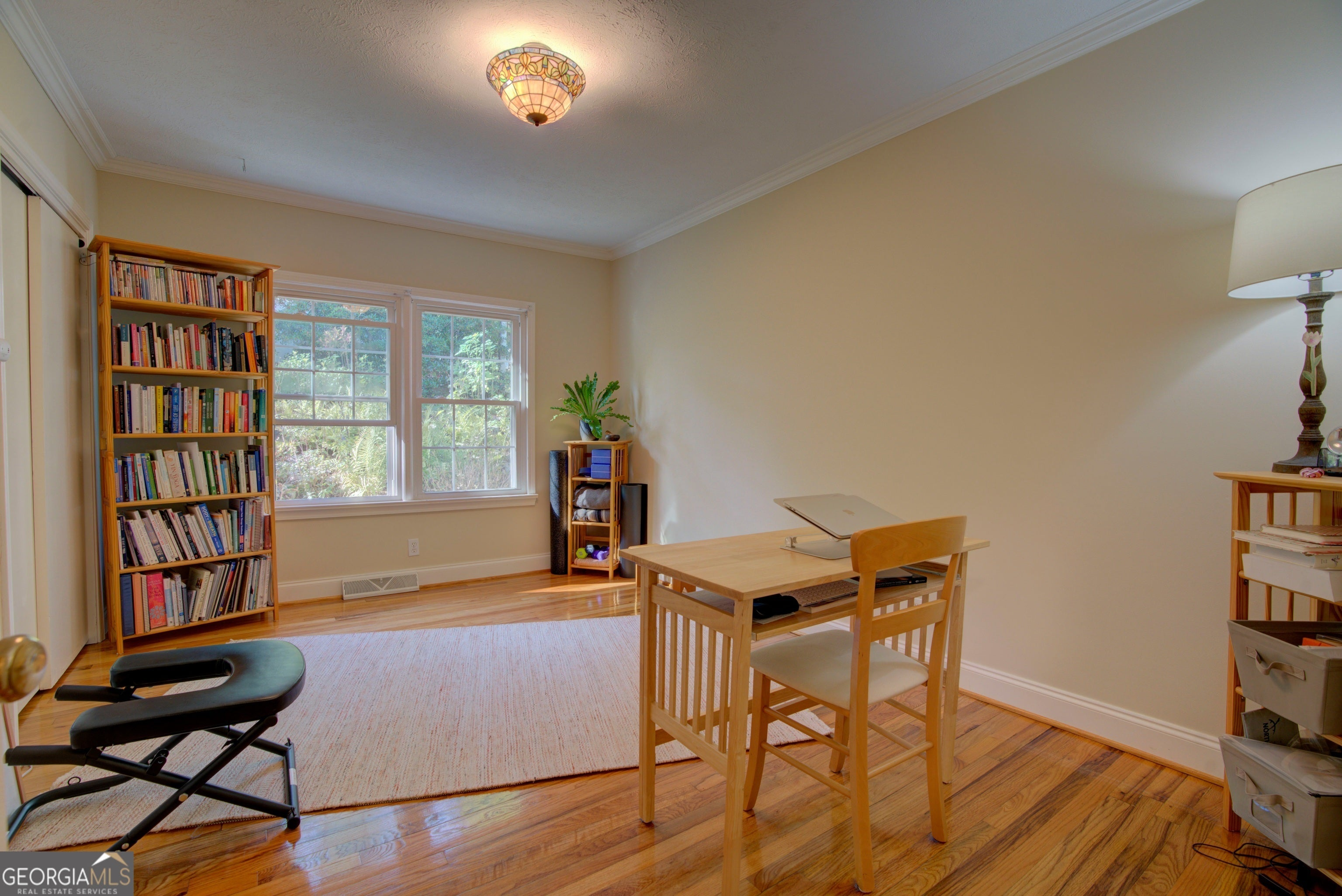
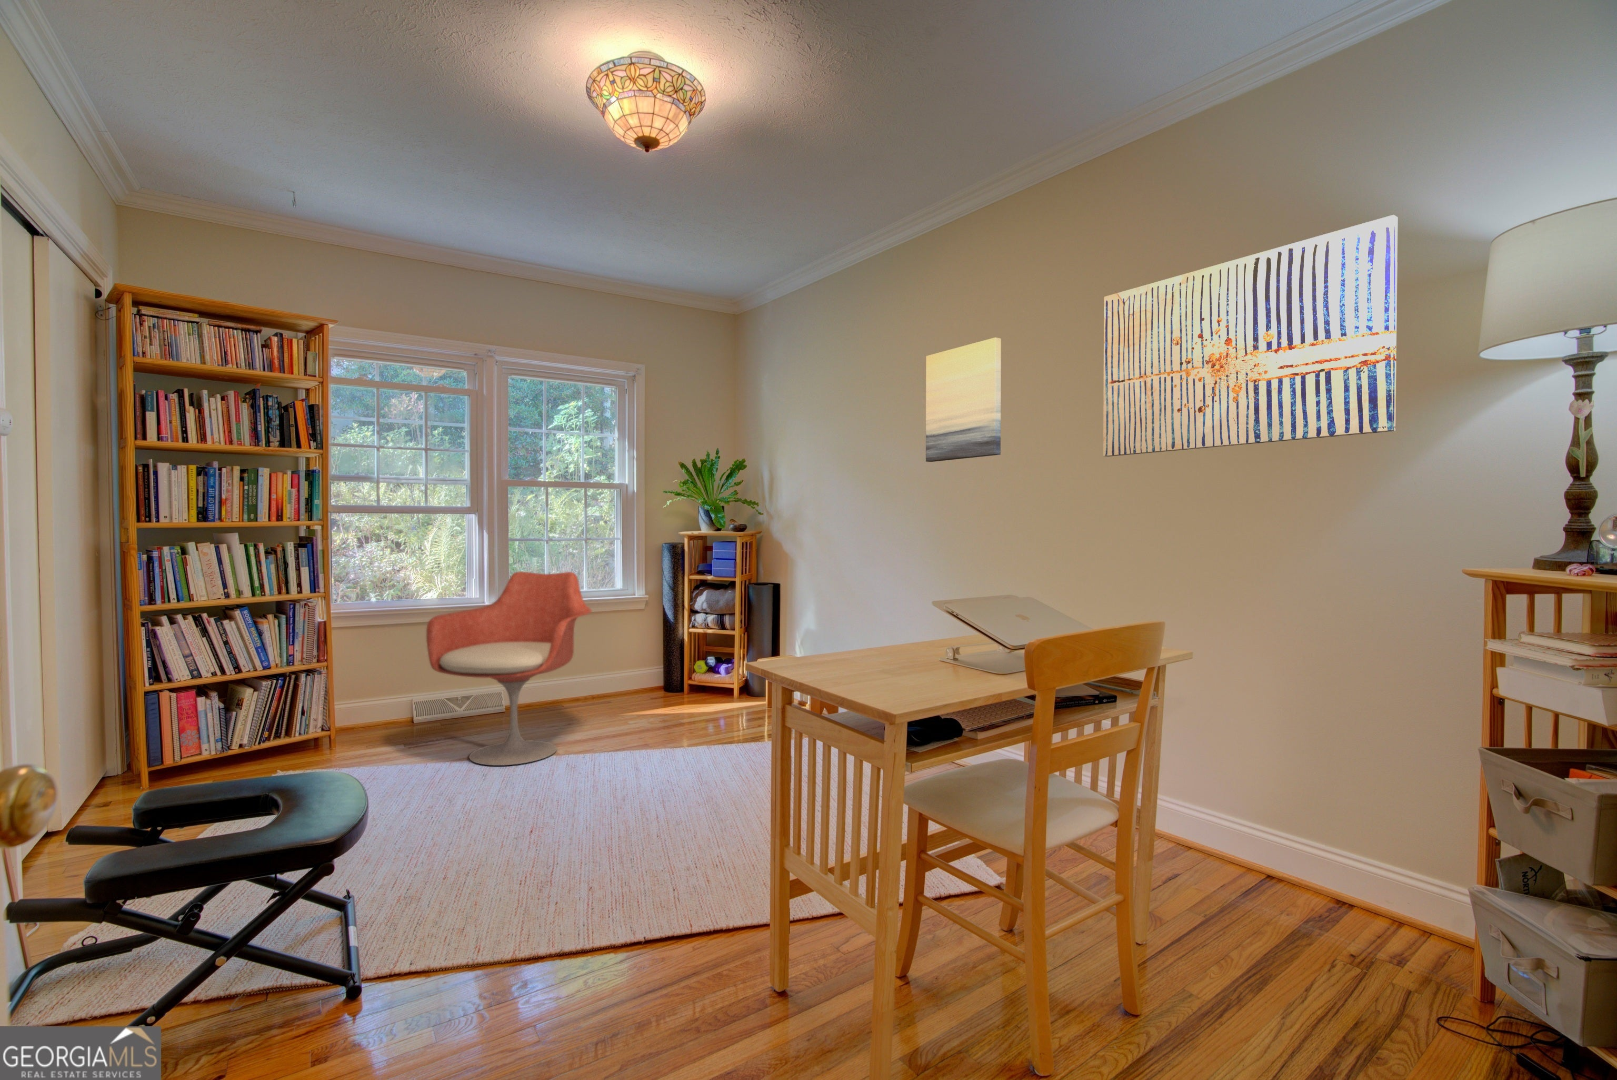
+ armchair [425,571,593,767]
+ wall art [1102,215,1398,457]
+ wall art [925,338,1001,463]
